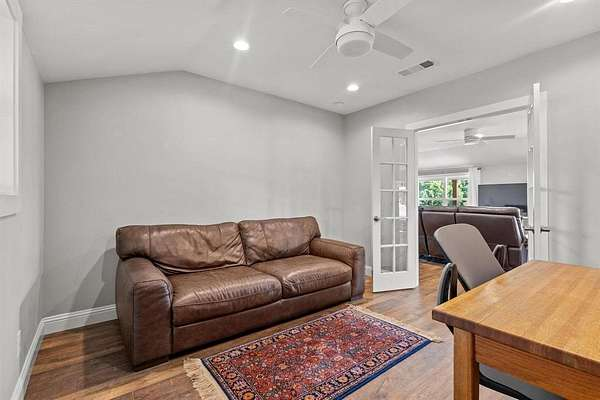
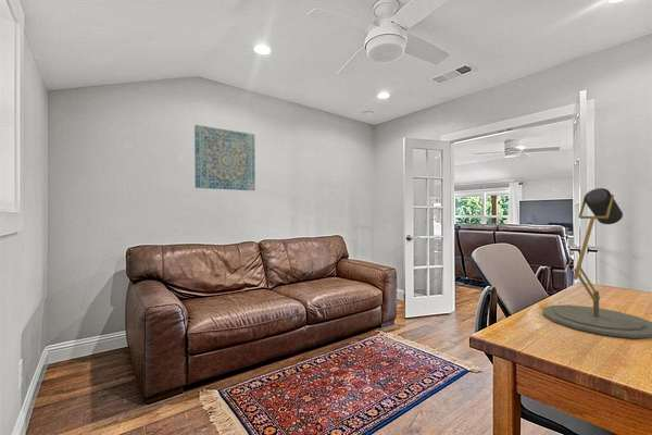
+ desk lamp [542,187,652,339]
+ wall art [193,124,256,191]
